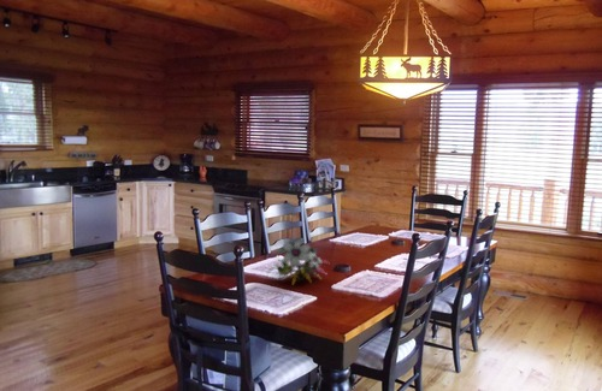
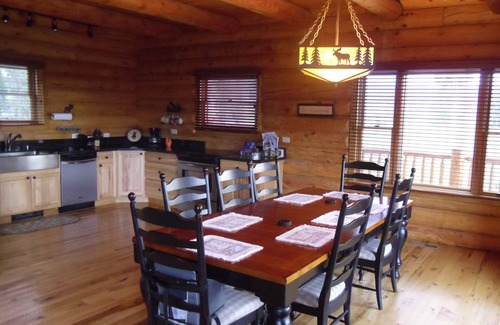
- flower arrangement [265,237,330,285]
